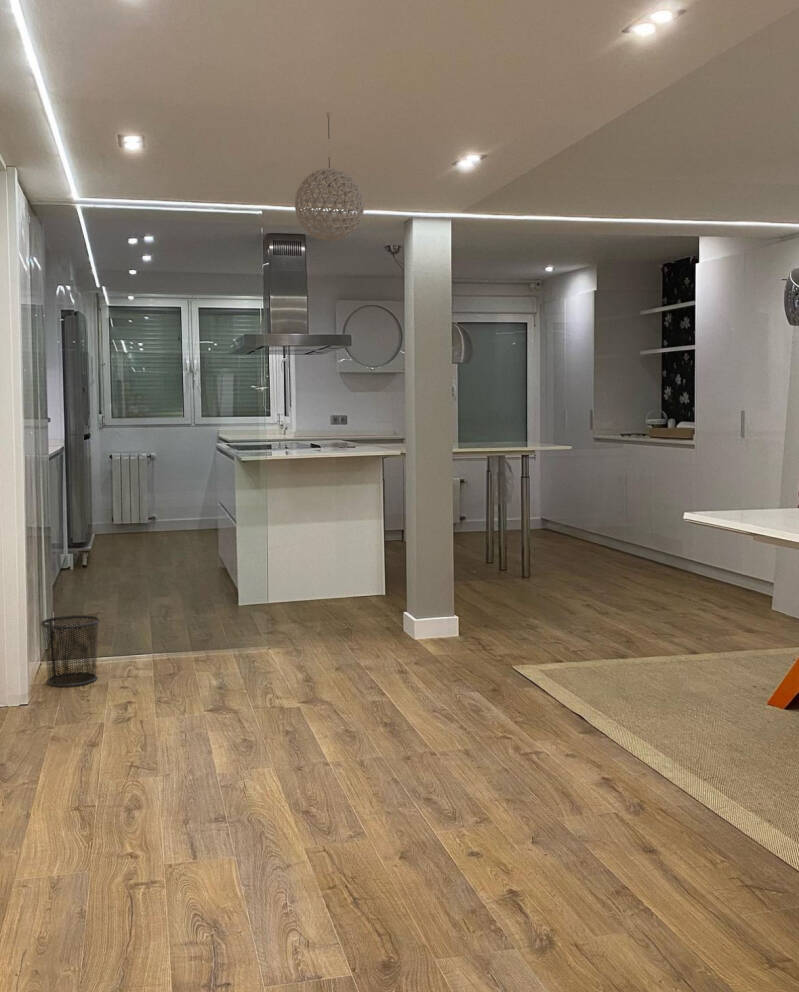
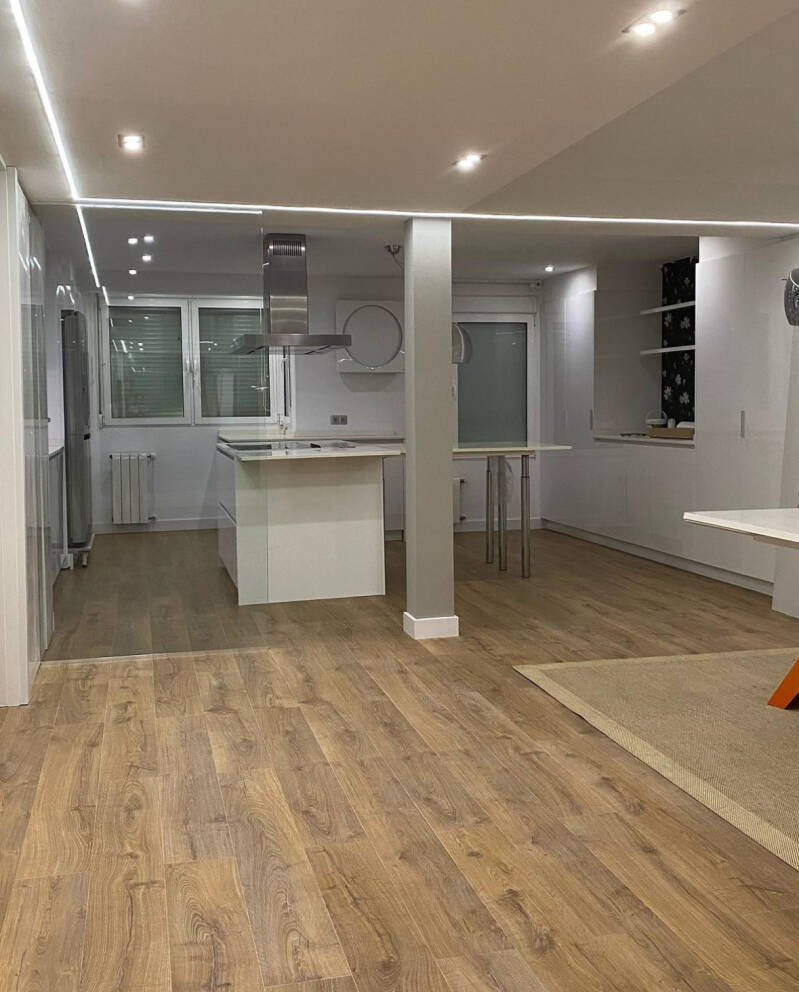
- pendant light [294,112,366,242]
- waste bin [39,614,101,688]
